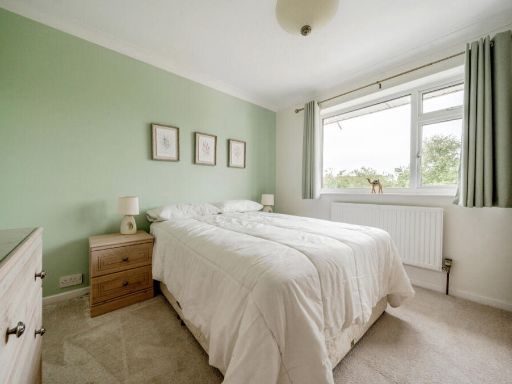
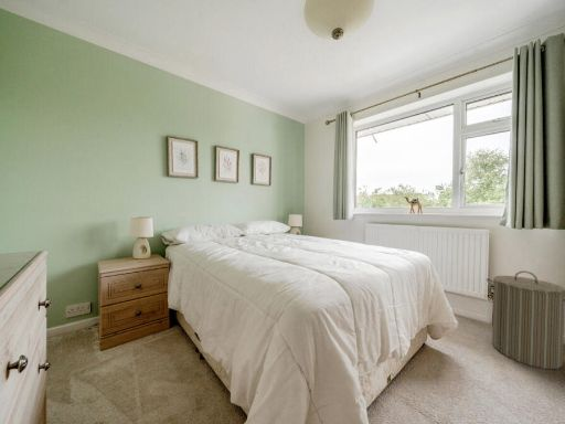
+ laundry hamper [486,271,565,371]
